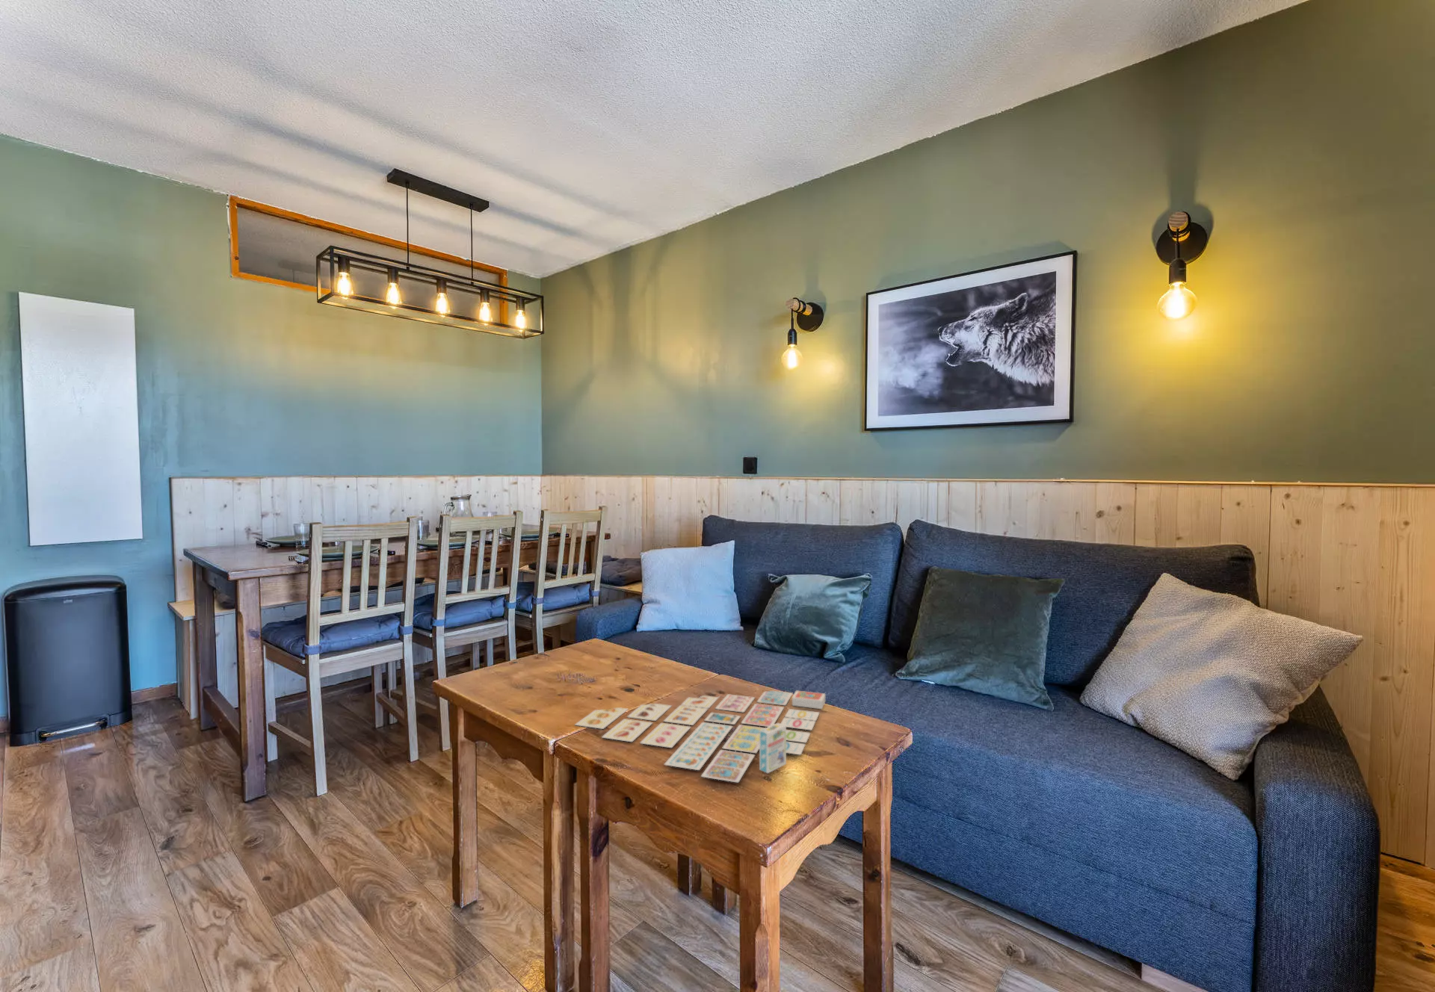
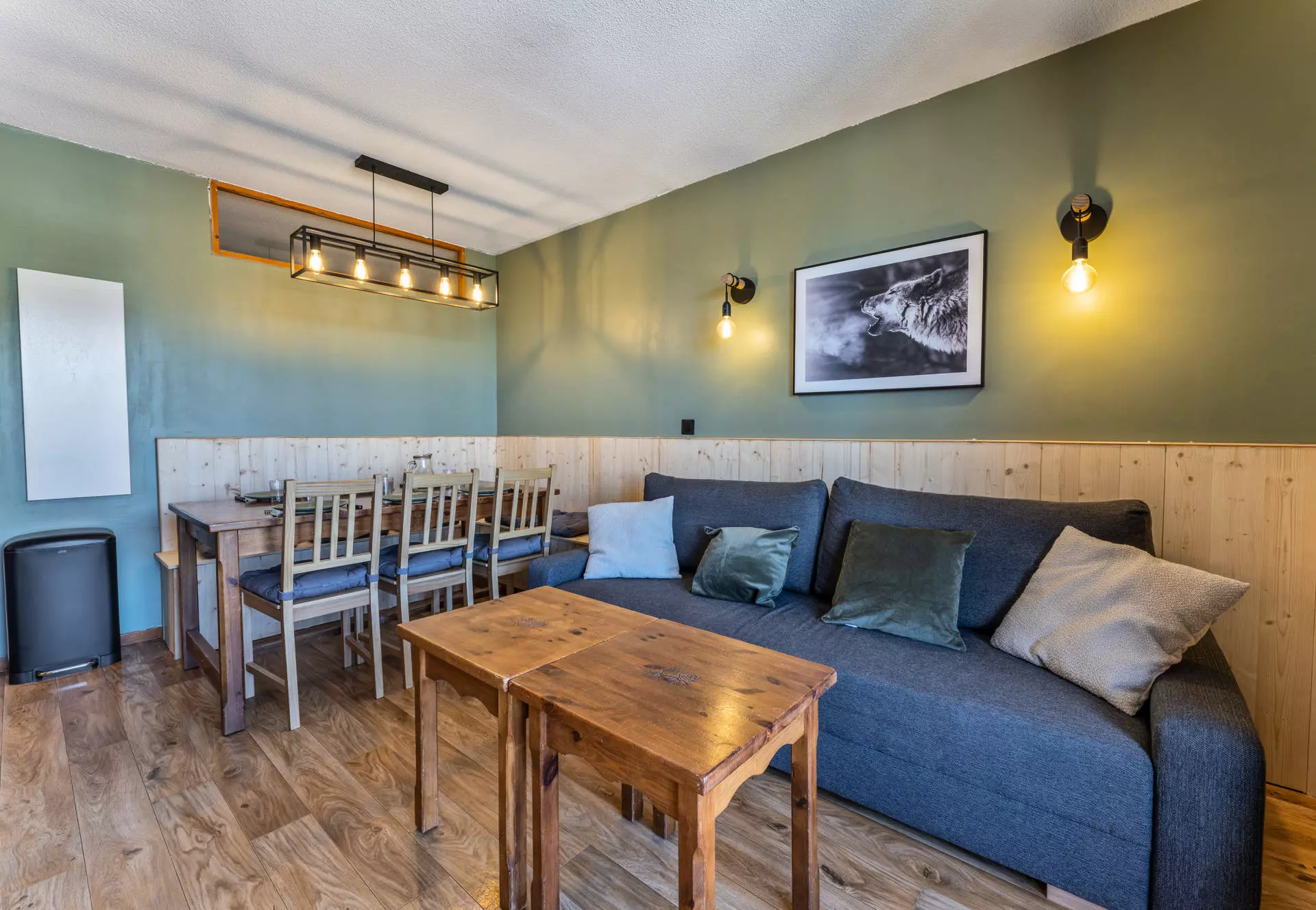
- board game [574,690,825,783]
